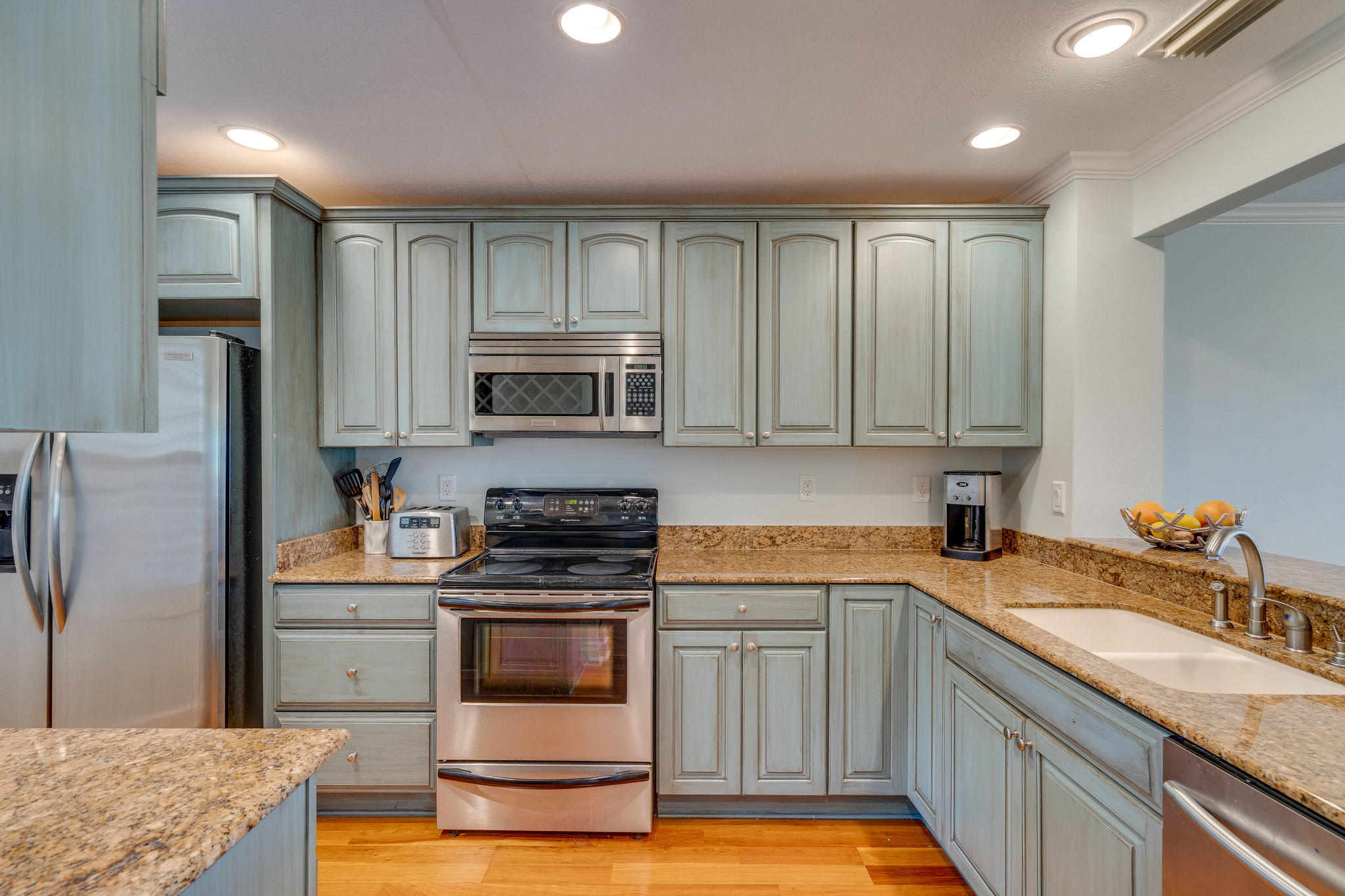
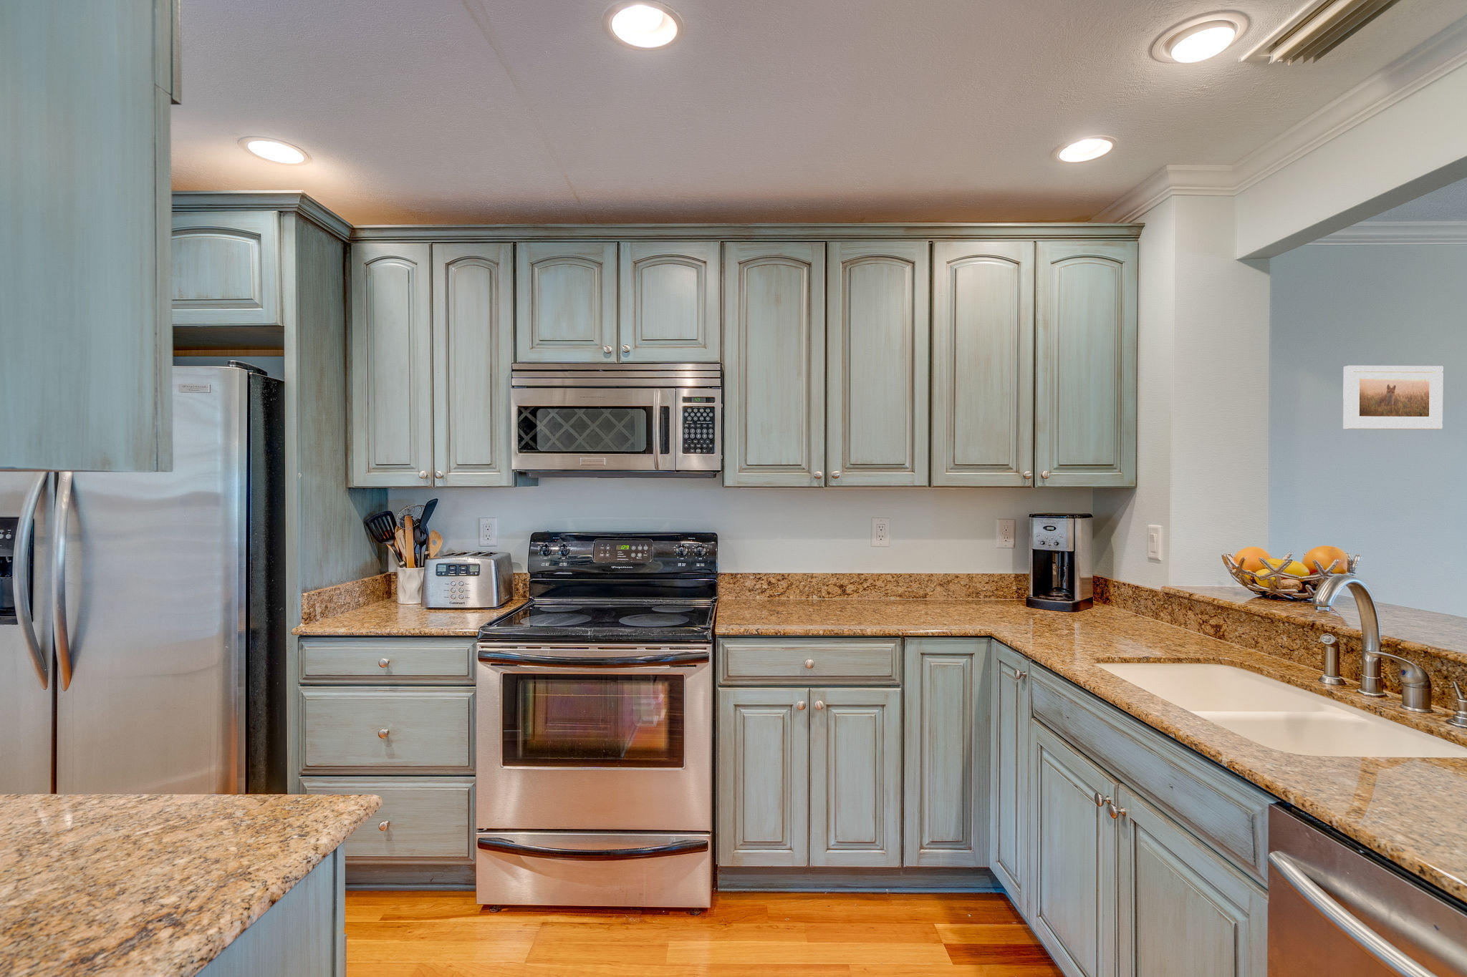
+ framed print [1343,365,1443,431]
